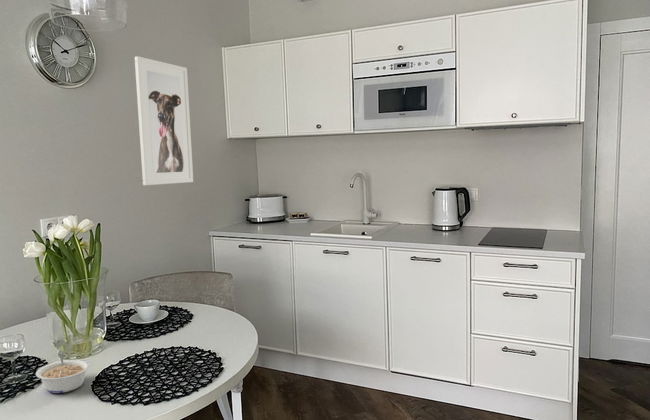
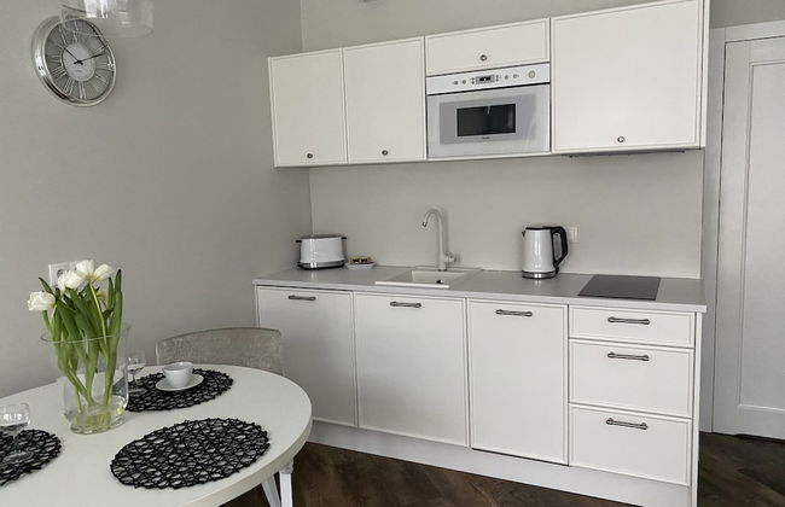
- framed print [134,55,194,186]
- legume [35,353,91,394]
